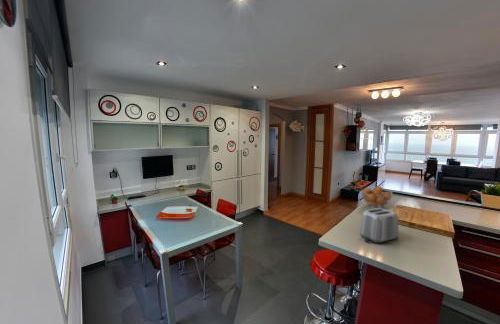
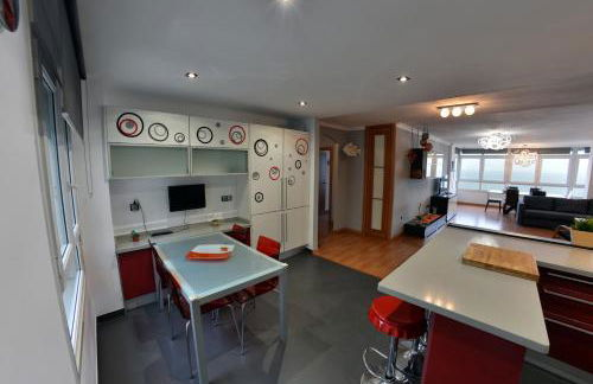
- fruit basket [360,185,394,209]
- toaster [359,208,400,244]
